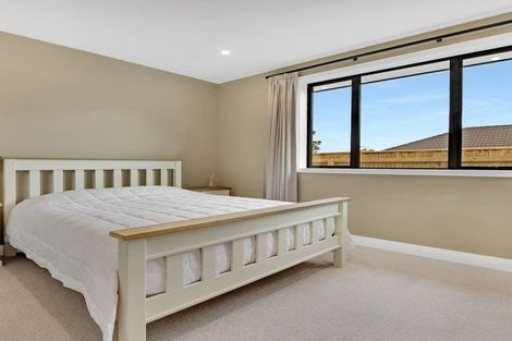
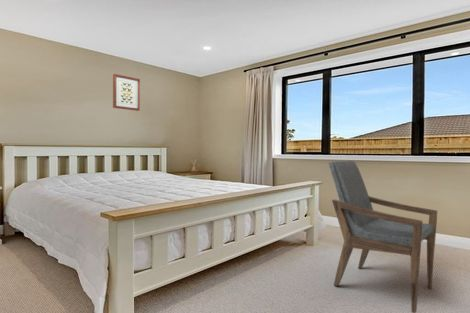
+ armchair [328,160,438,313]
+ wall art [112,73,141,112]
